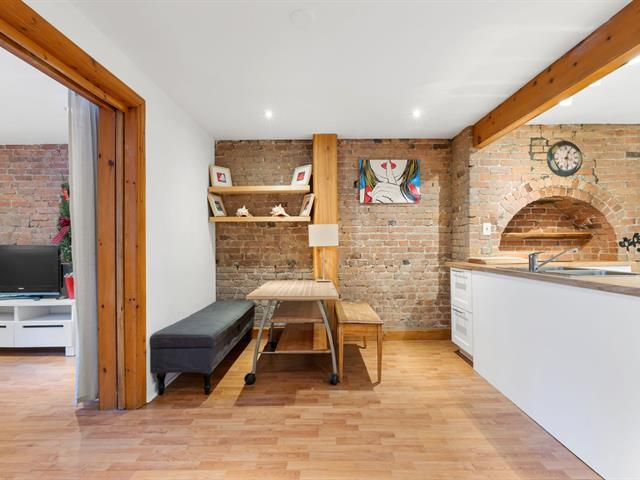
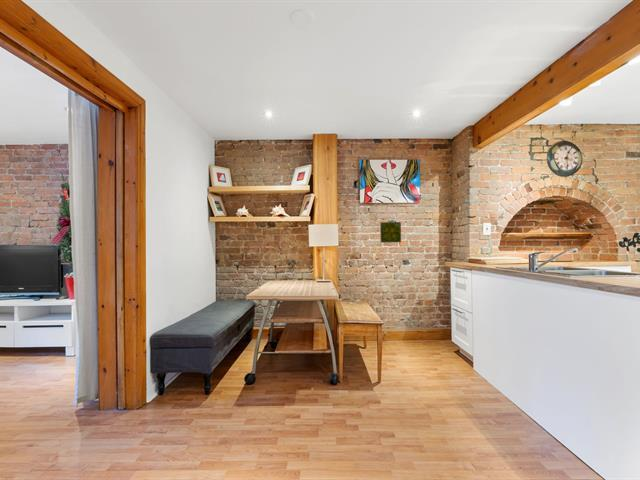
+ decorative tile [379,221,402,244]
